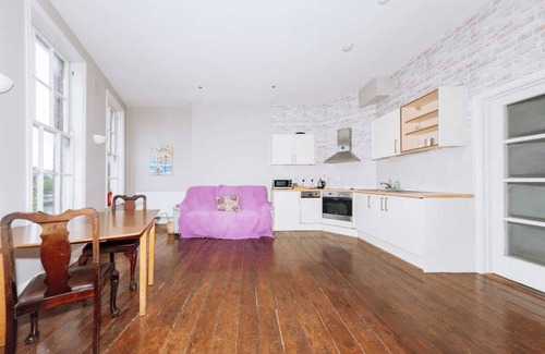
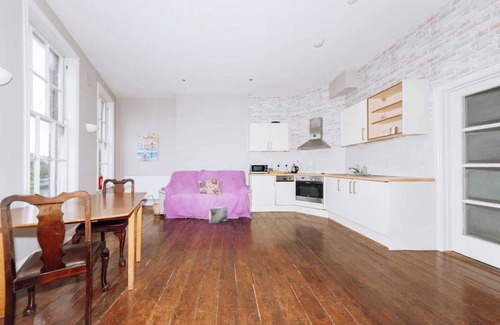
+ box [208,205,229,225]
